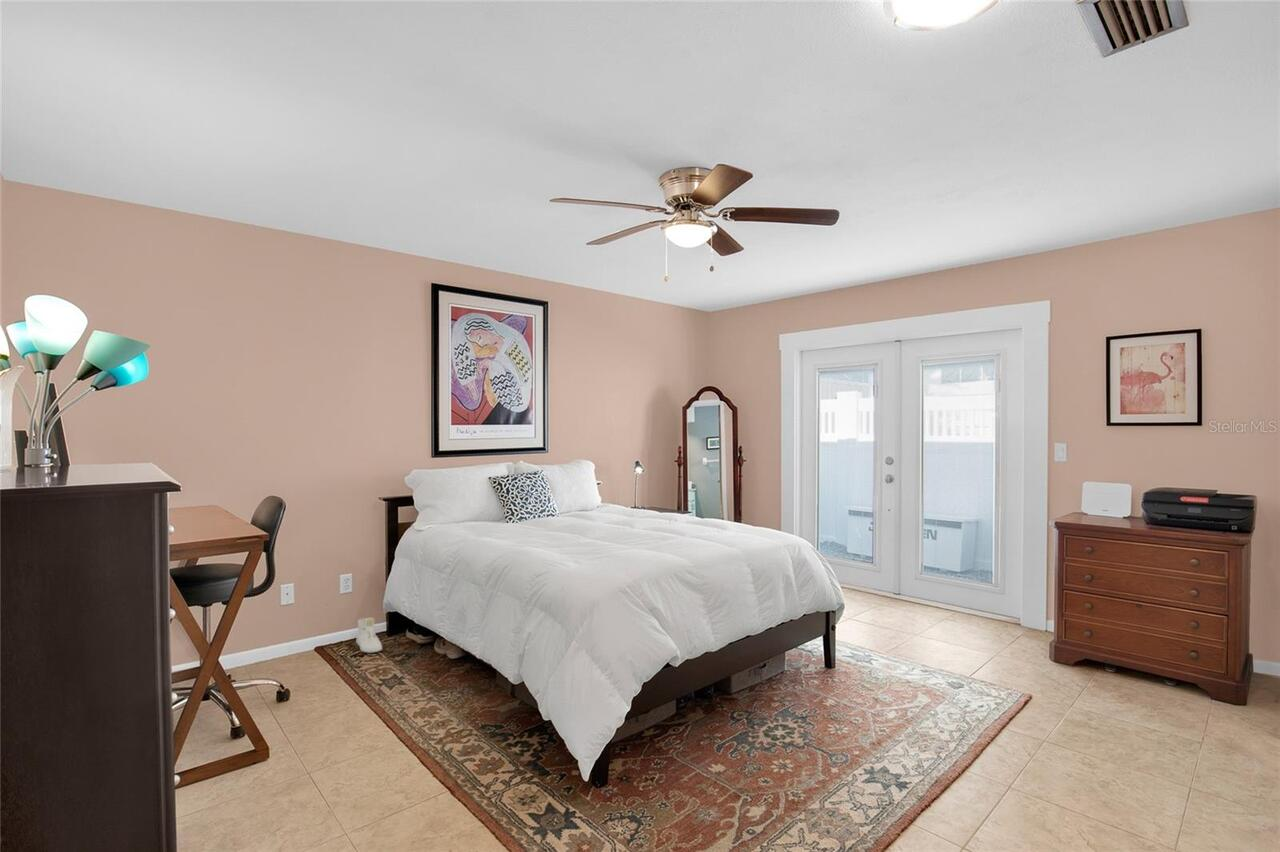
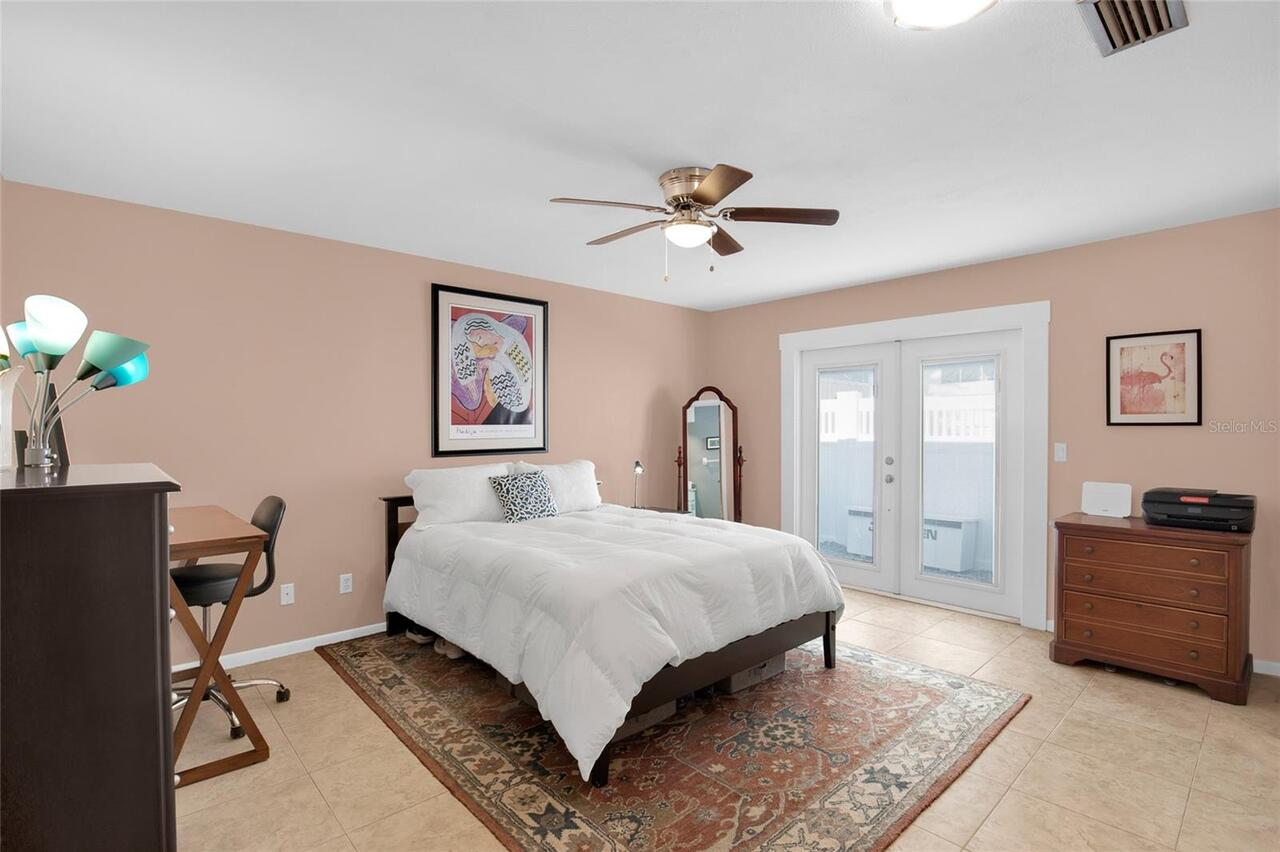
- sneaker [355,617,383,654]
